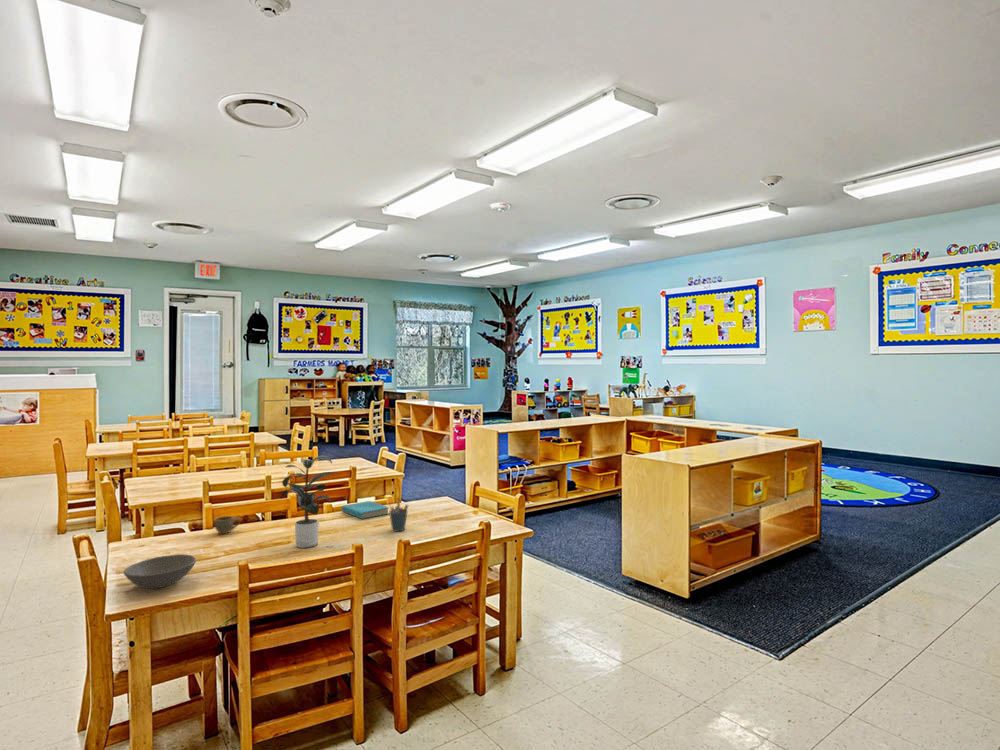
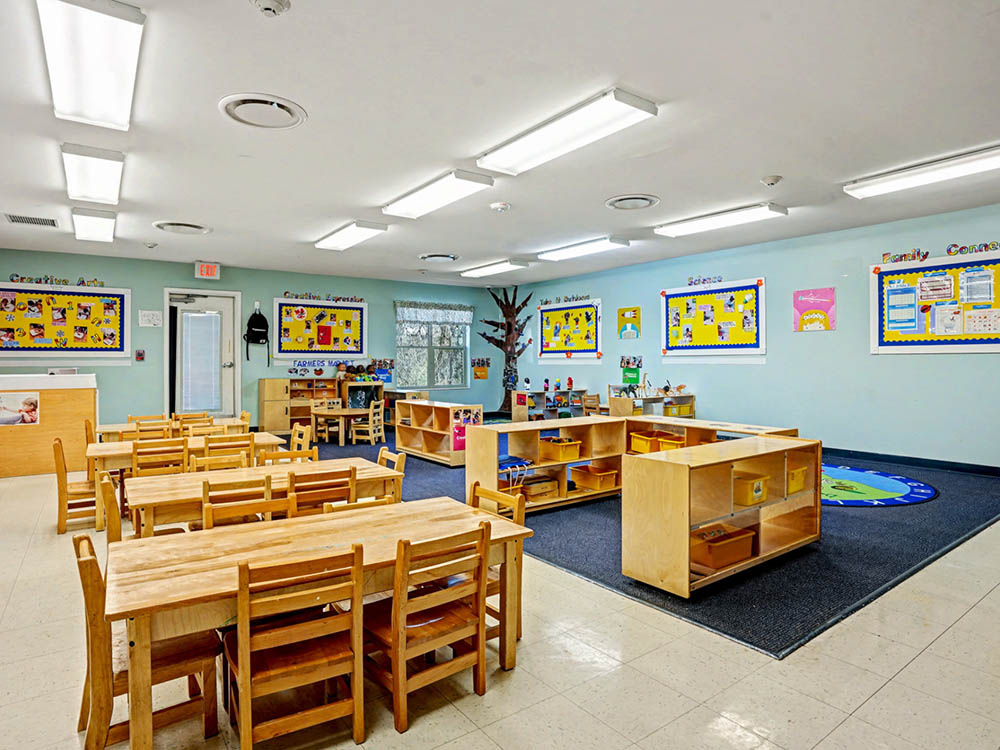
- soup bowl [122,553,197,590]
- cup [213,515,241,535]
- book [341,500,390,520]
- pen holder [387,500,409,532]
- potted plant [279,455,336,549]
